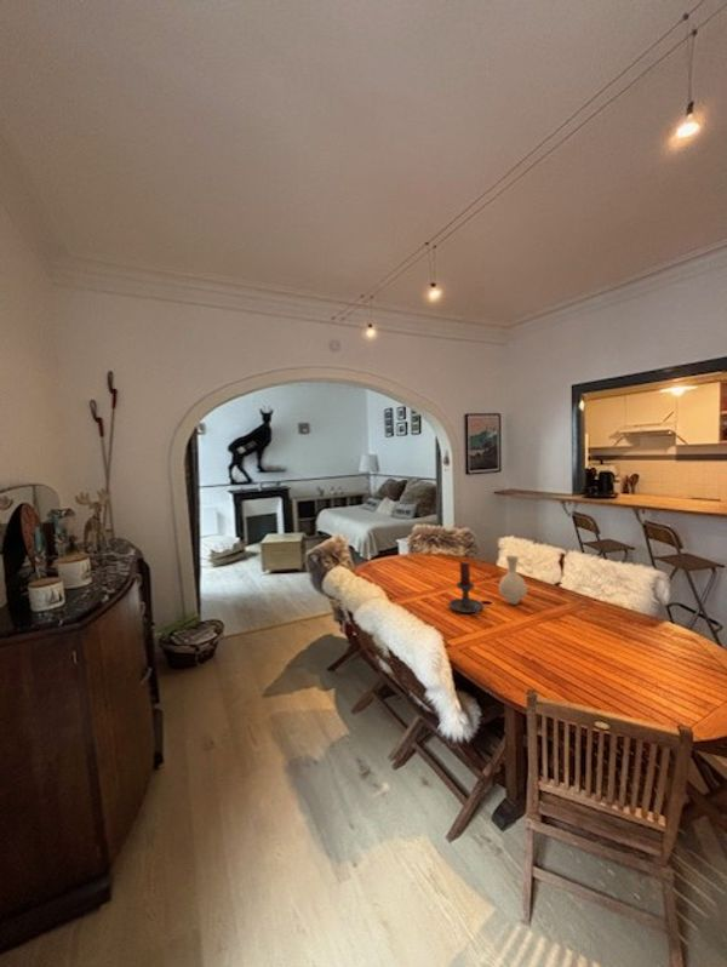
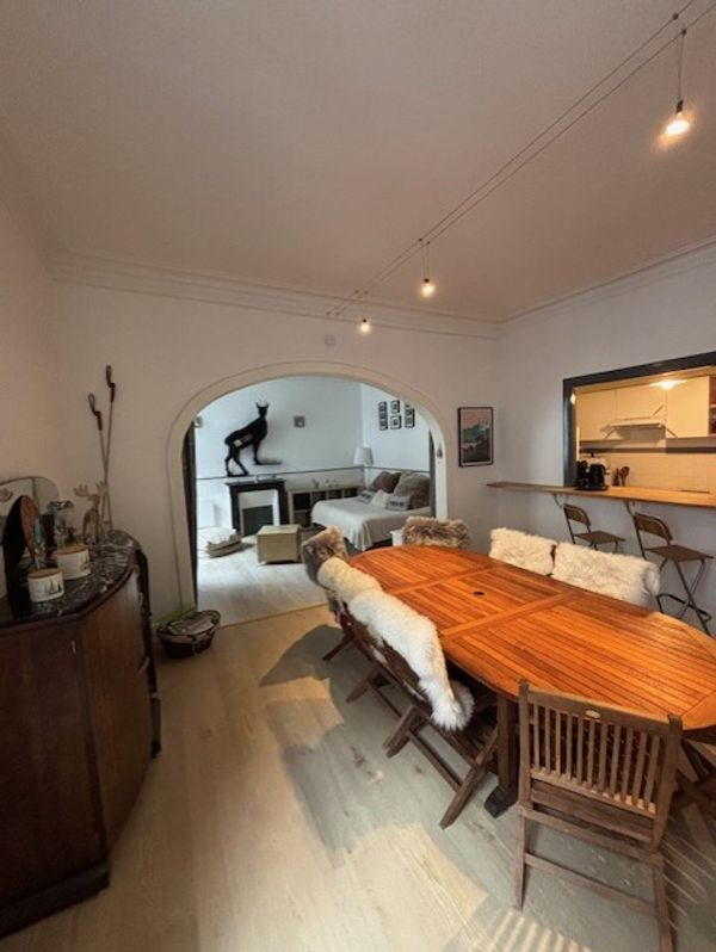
- candle holder [447,561,485,616]
- vase [498,554,528,605]
